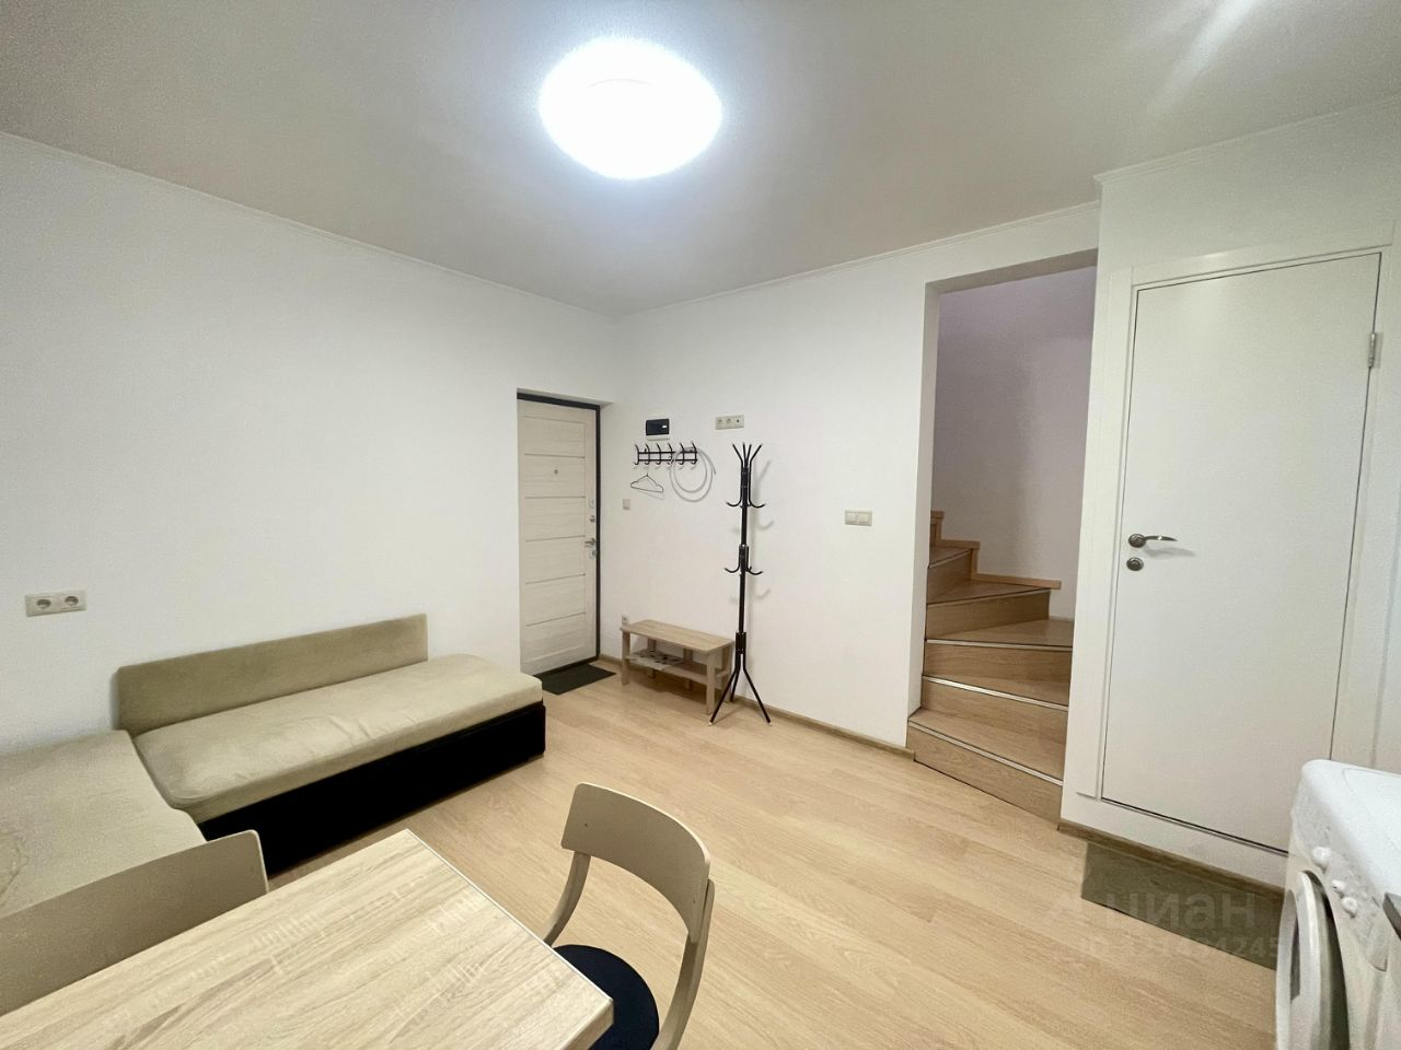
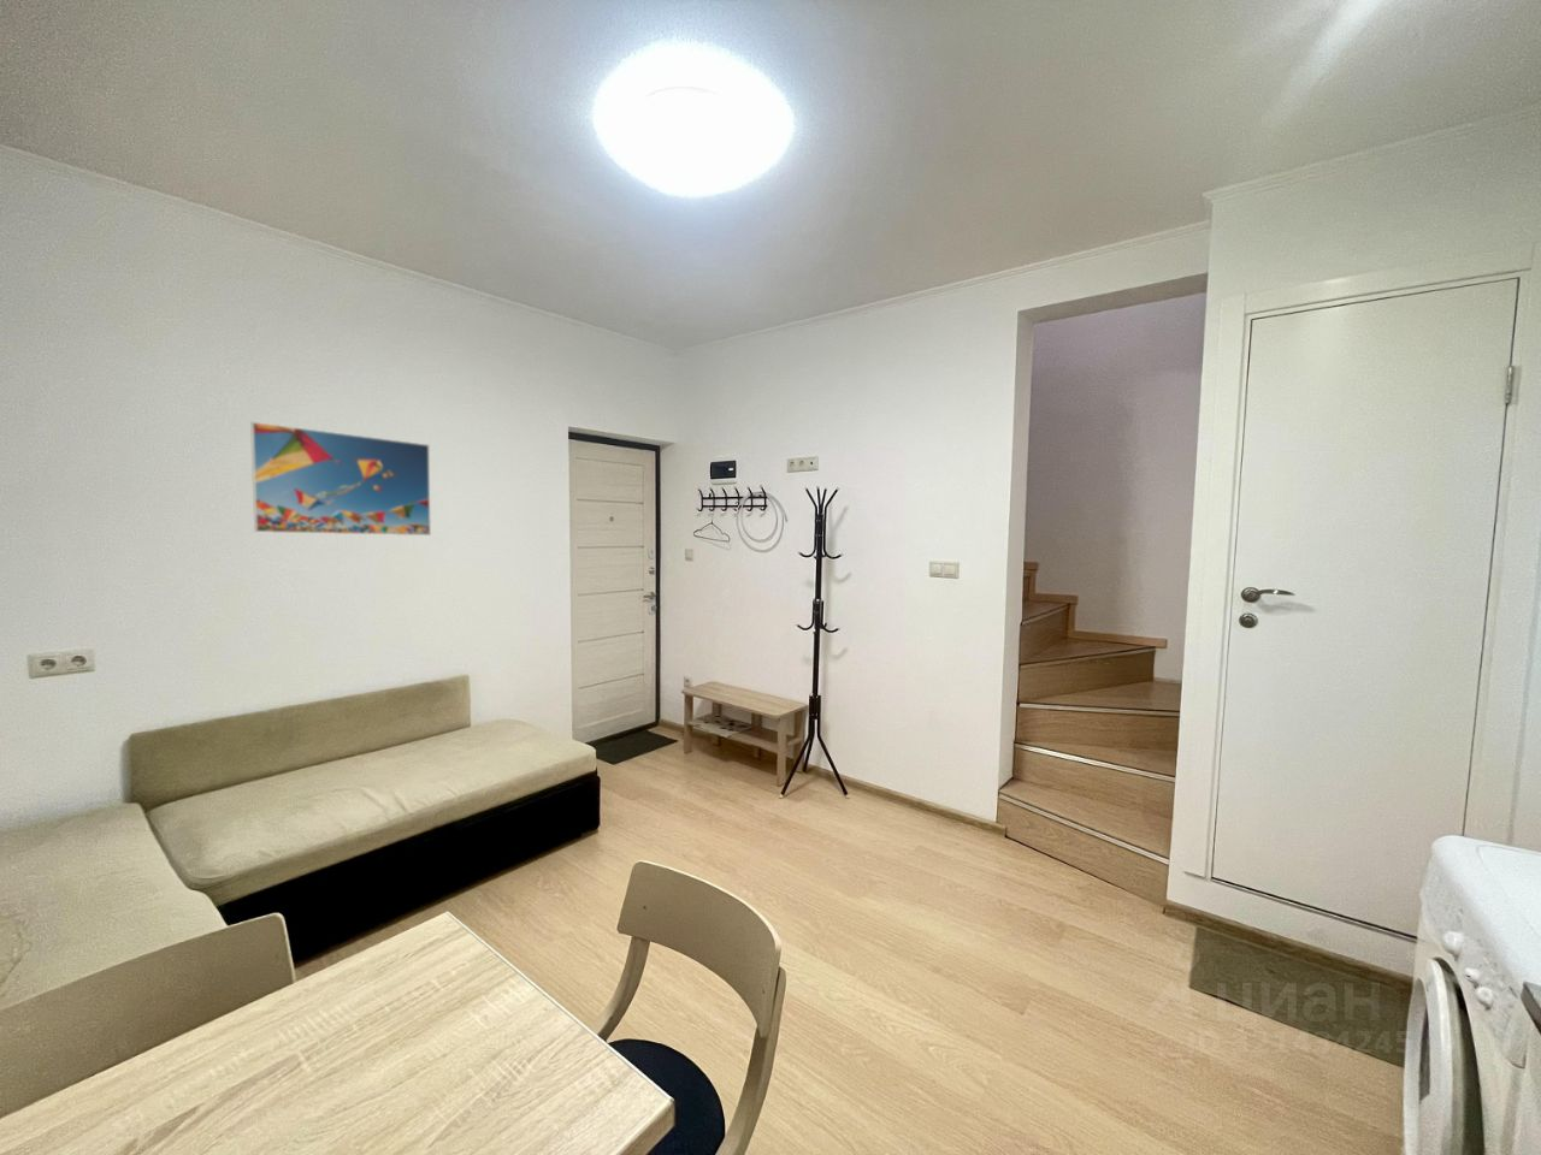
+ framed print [249,421,432,536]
